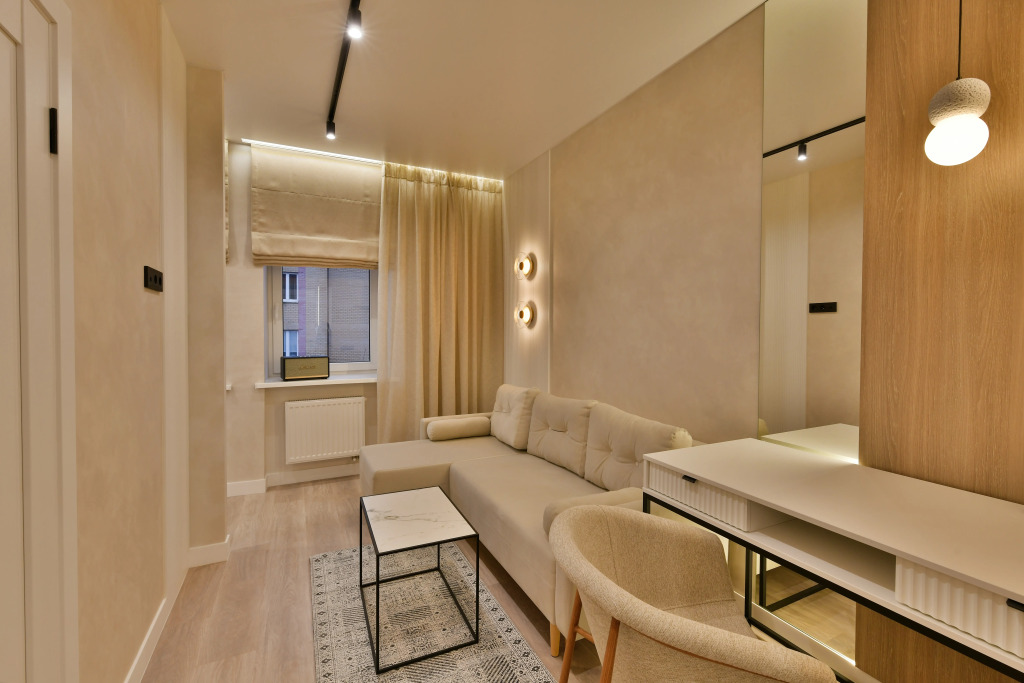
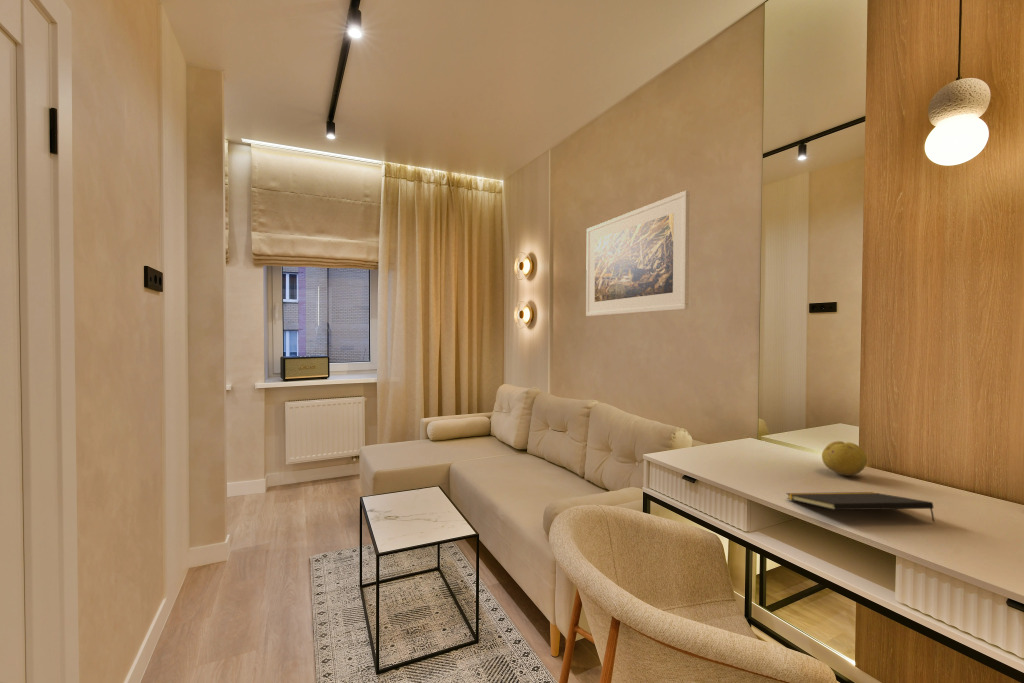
+ fruit [821,440,868,477]
+ notepad [785,491,936,523]
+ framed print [585,190,690,317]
